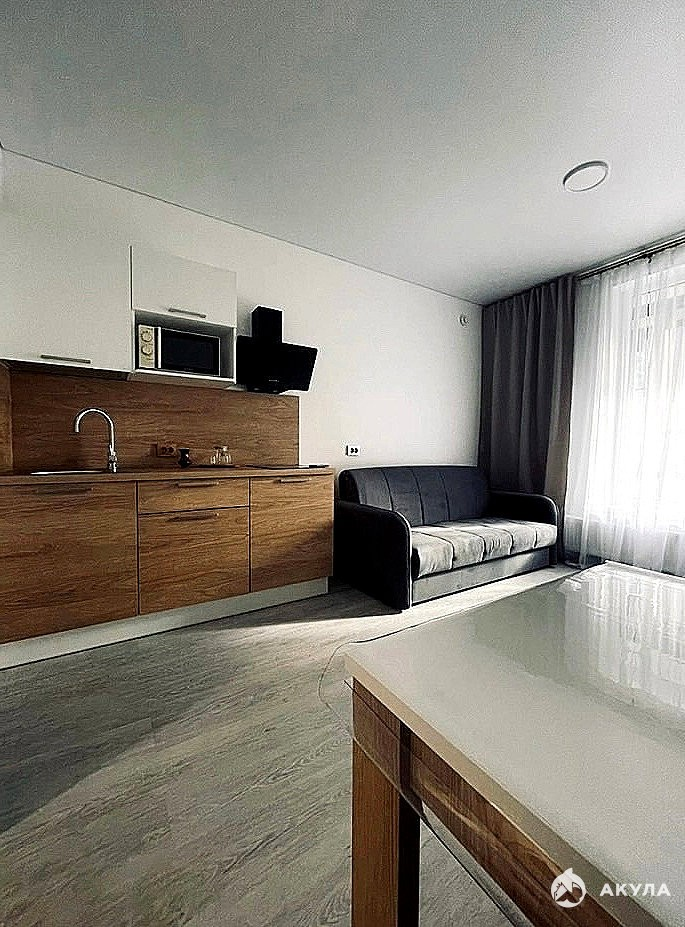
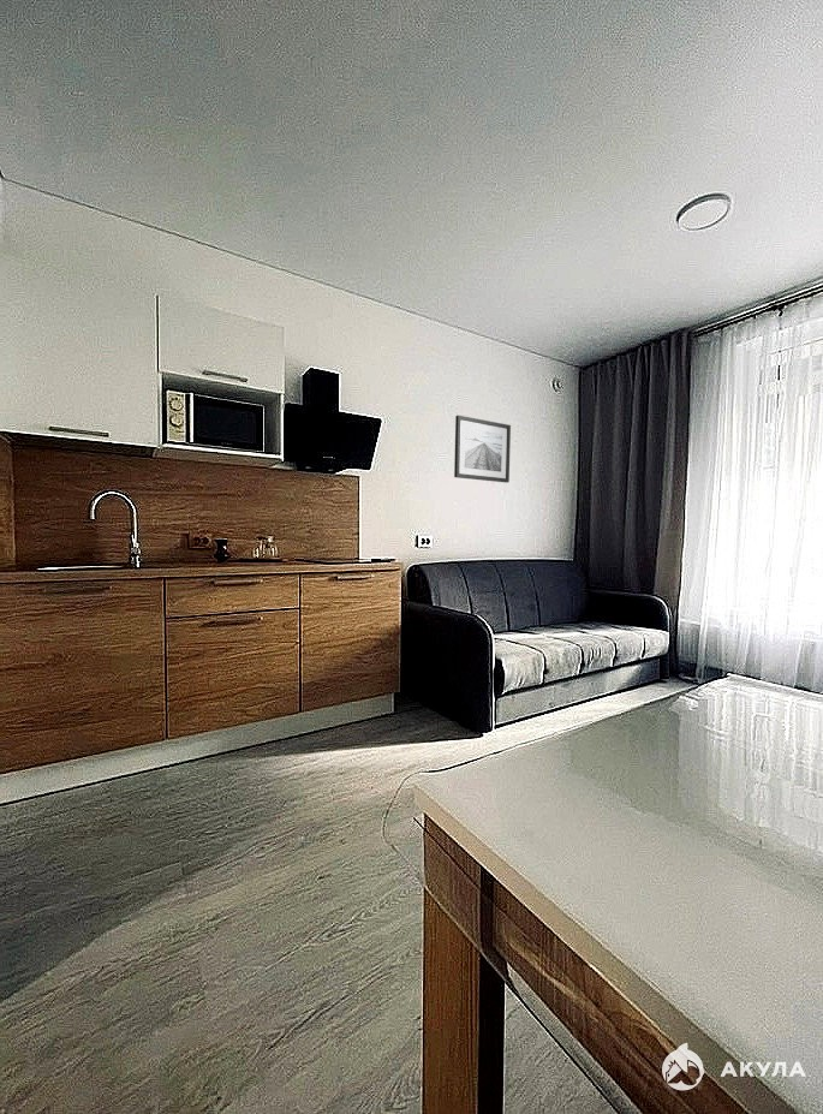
+ wall art [453,415,512,484]
